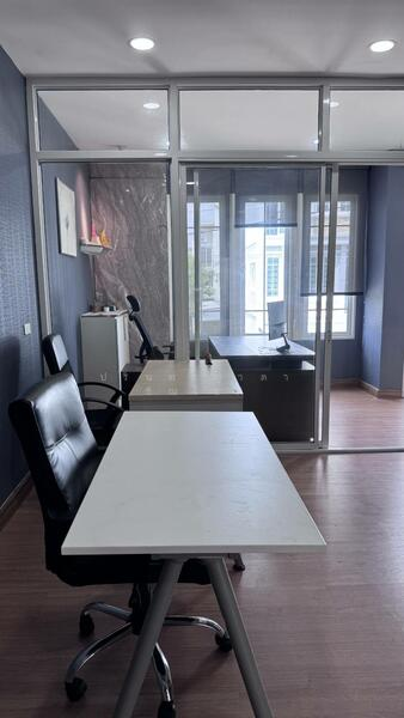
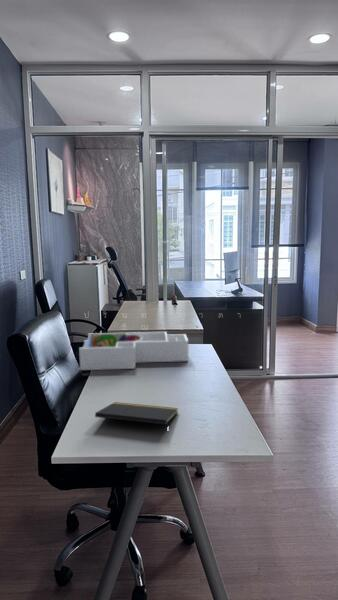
+ desk organizer [78,331,189,371]
+ notepad [94,401,179,436]
